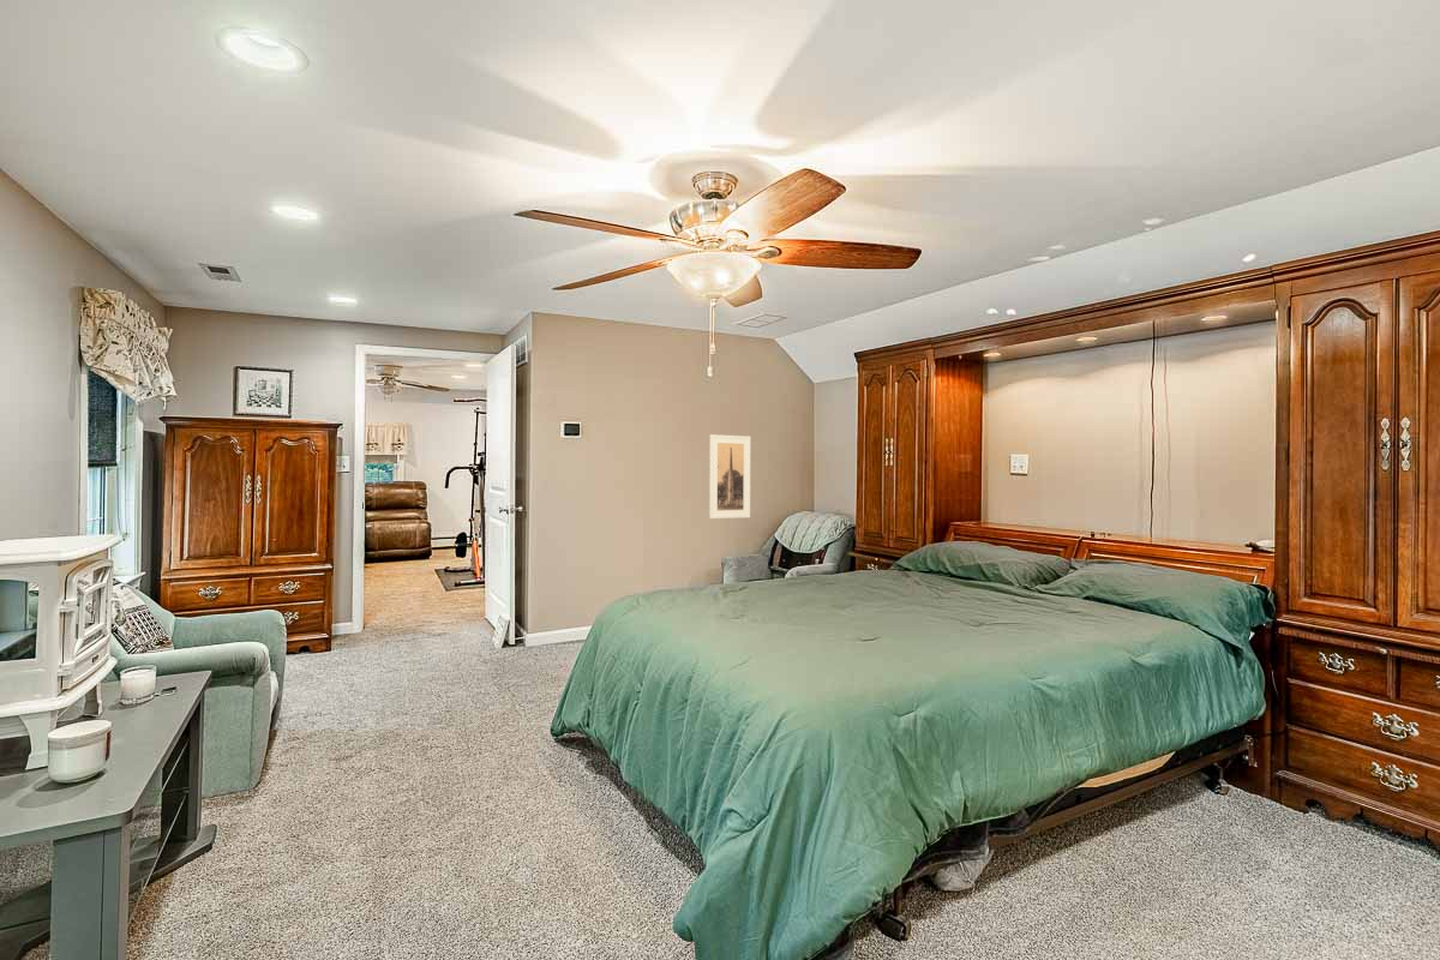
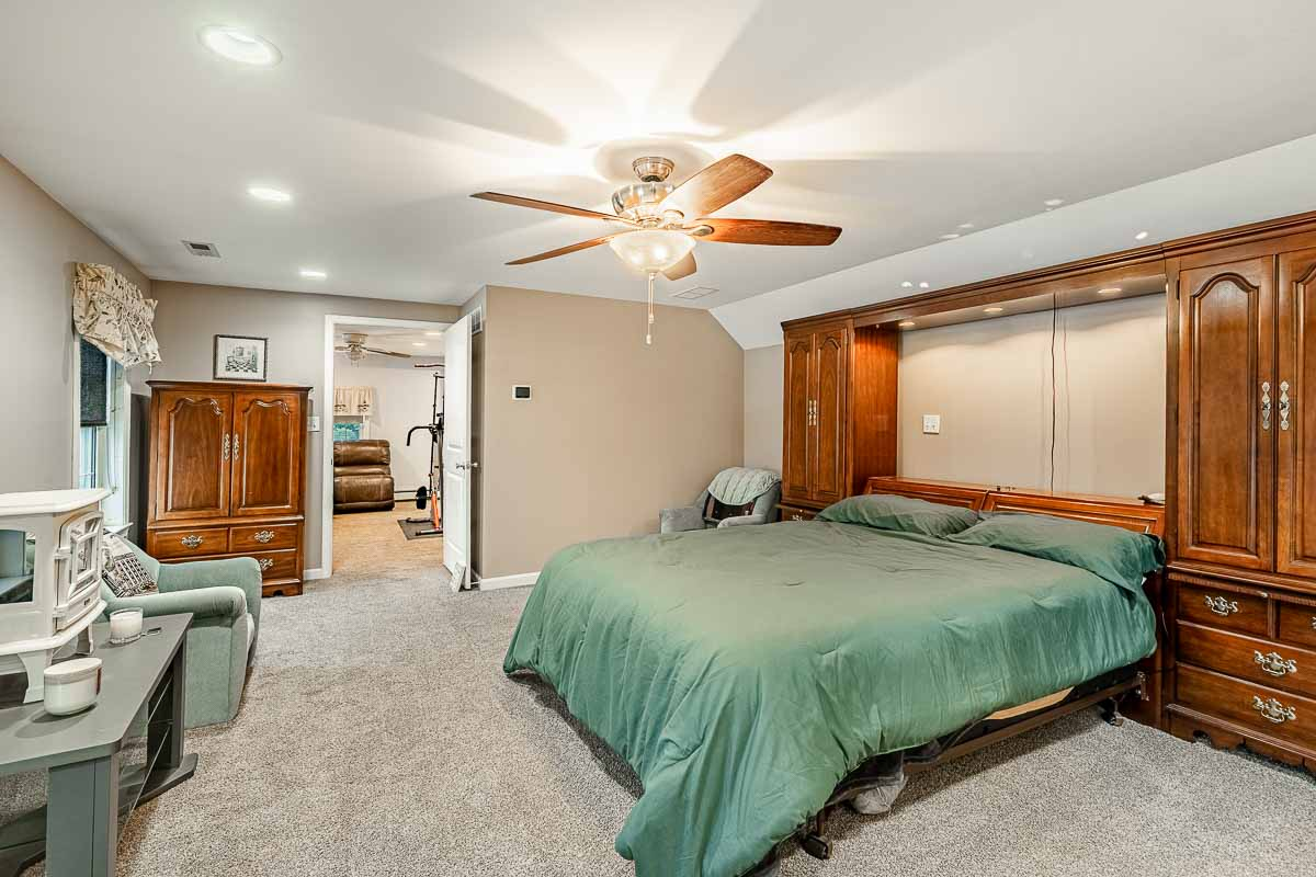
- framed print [708,433,751,520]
